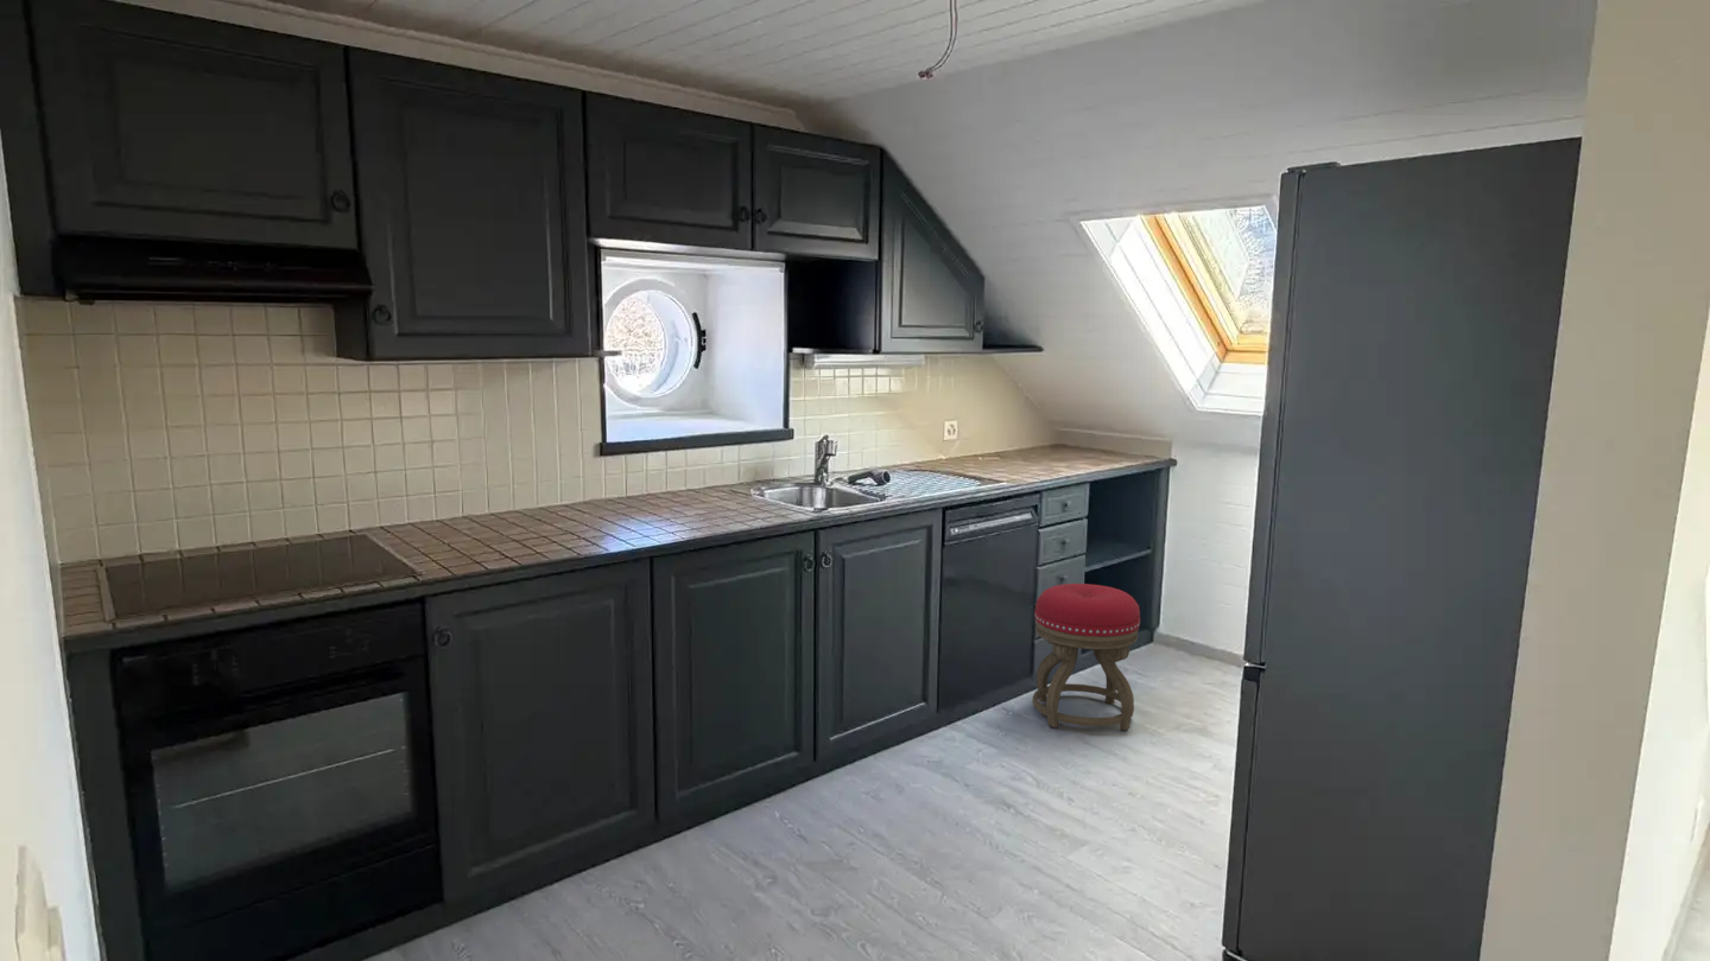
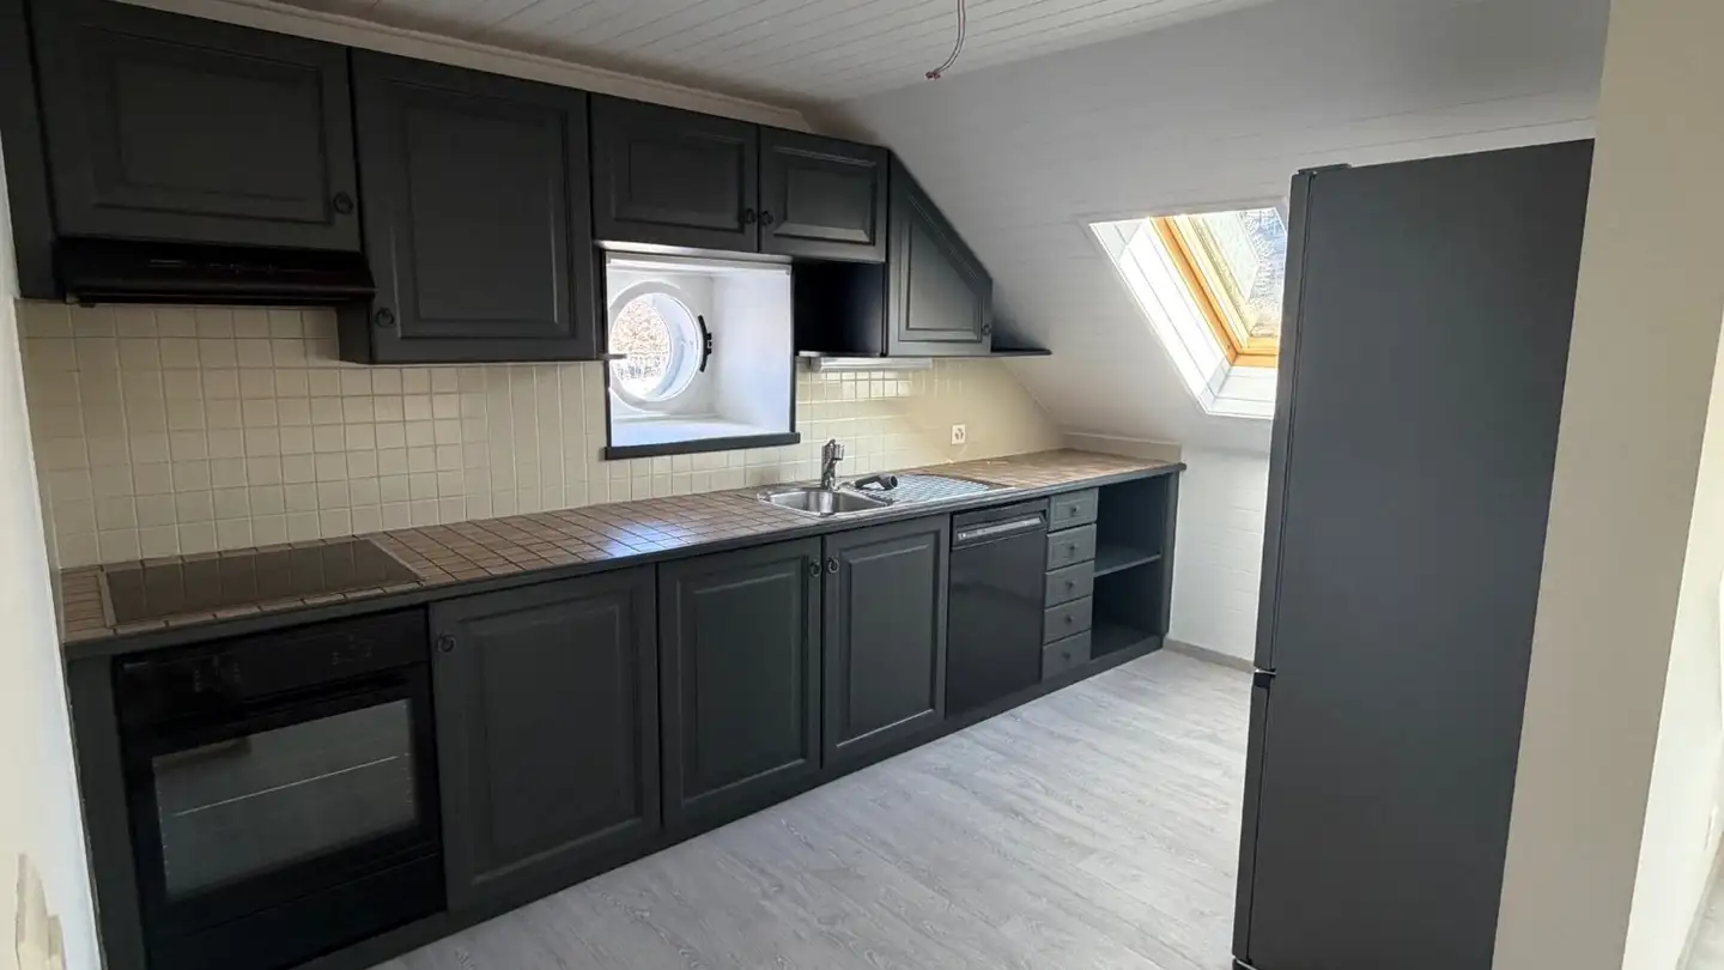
- stool [1031,583,1141,731]
